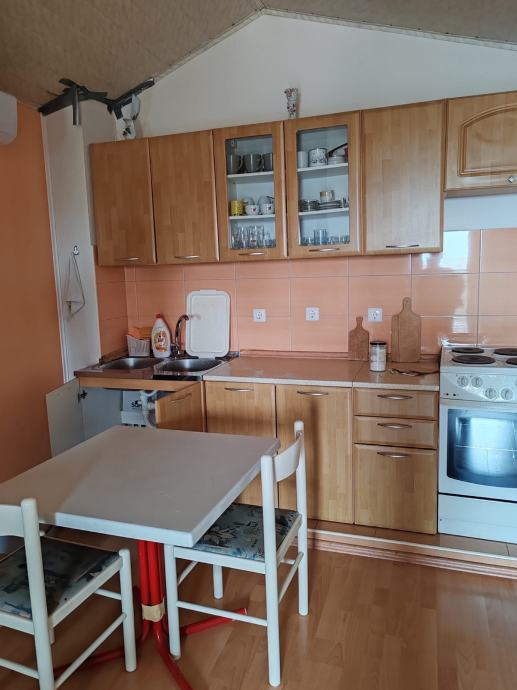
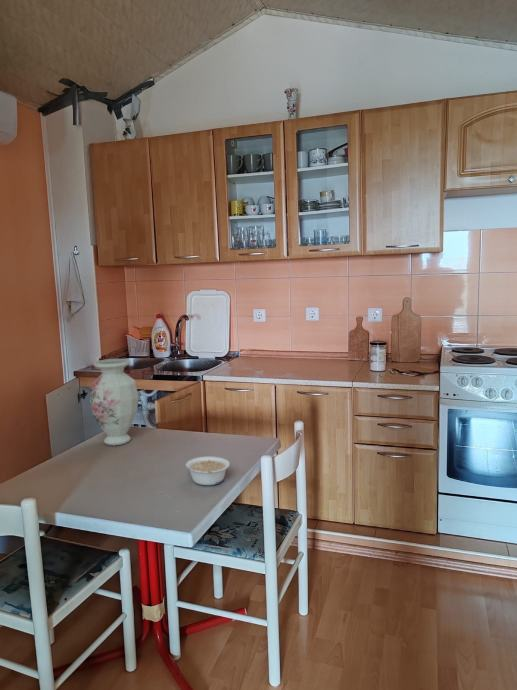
+ legume [185,455,231,486]
+ vase [89,358,139,446]
